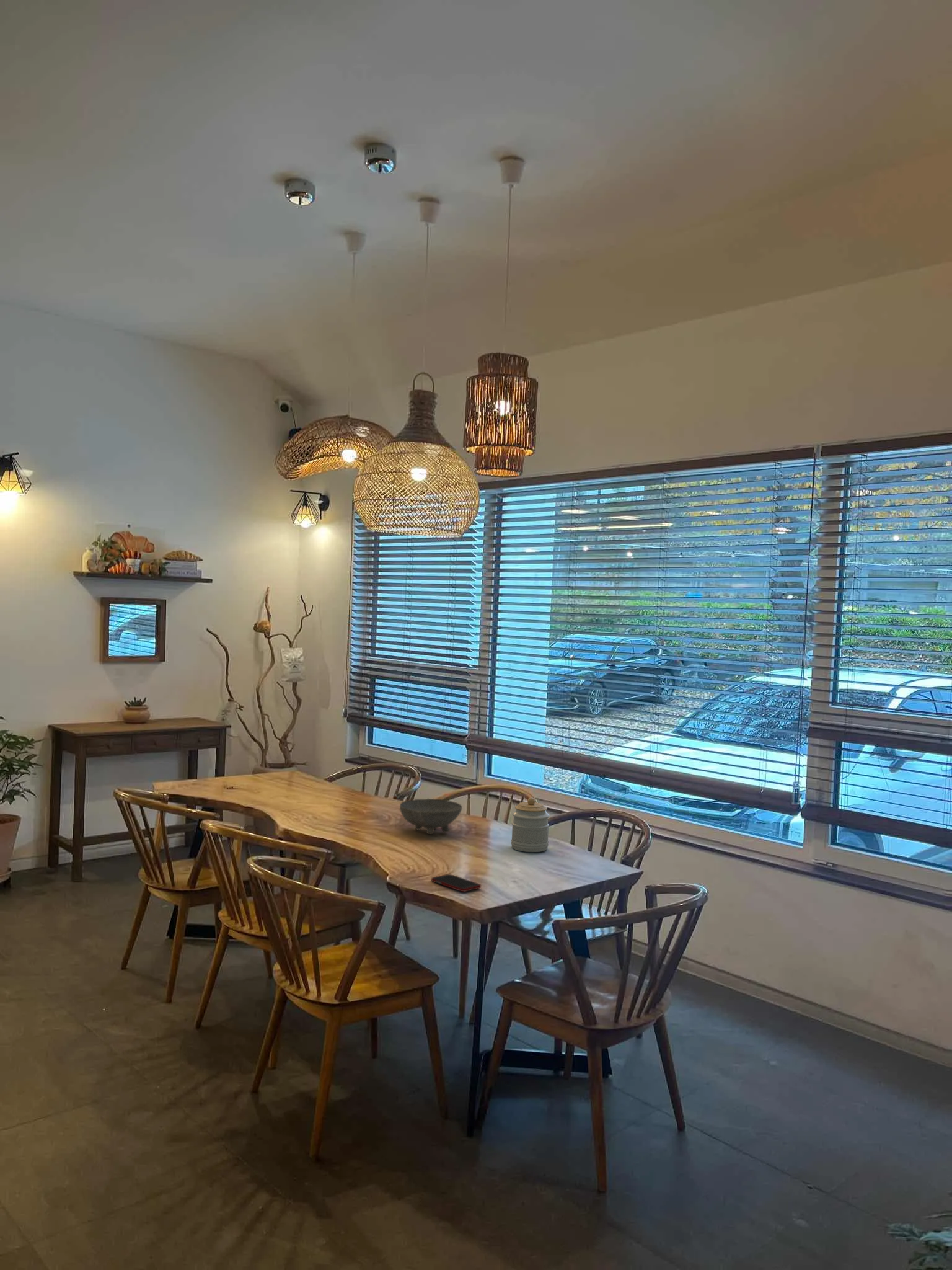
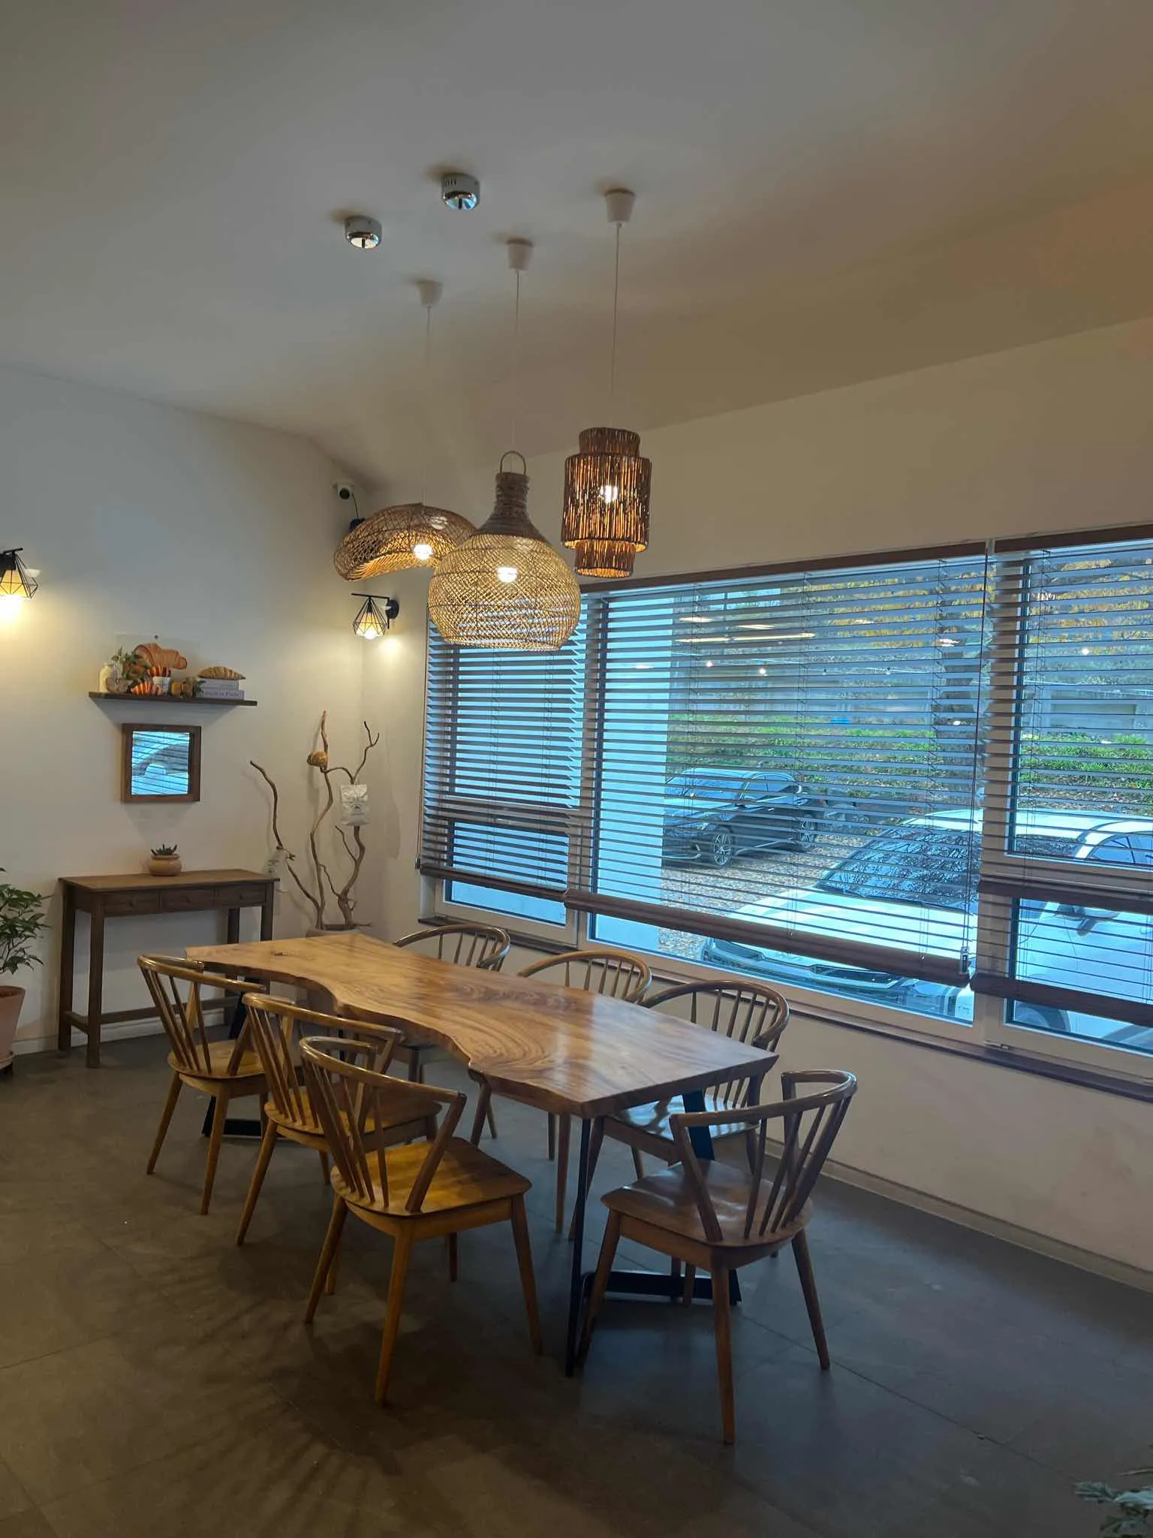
- bowl [399,798,463,835]
- jar [511,797,550,853]
- cell phone [431,874,482,892]
